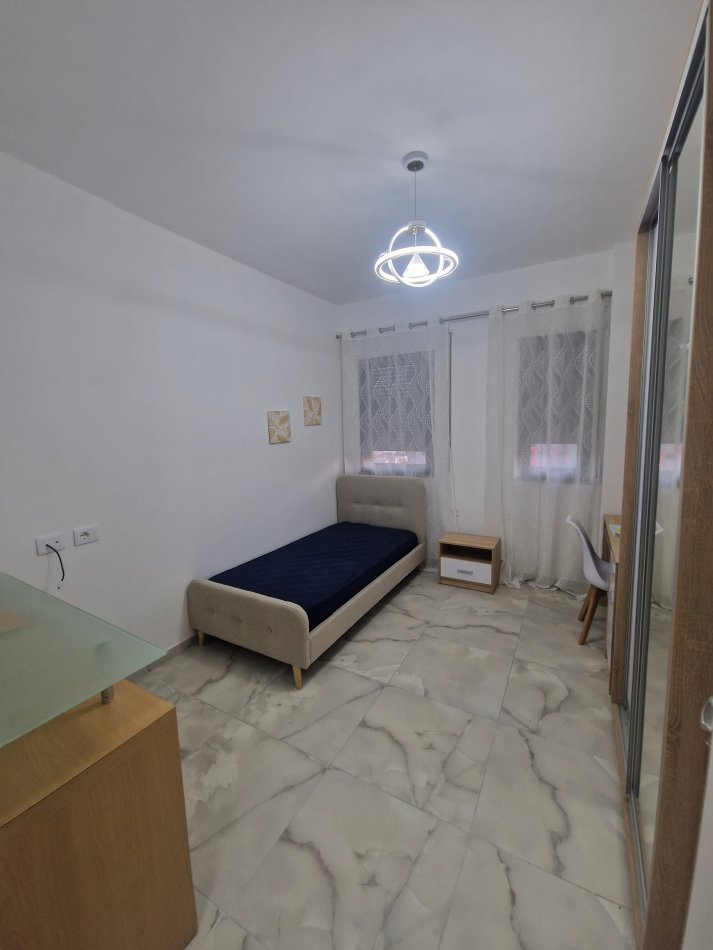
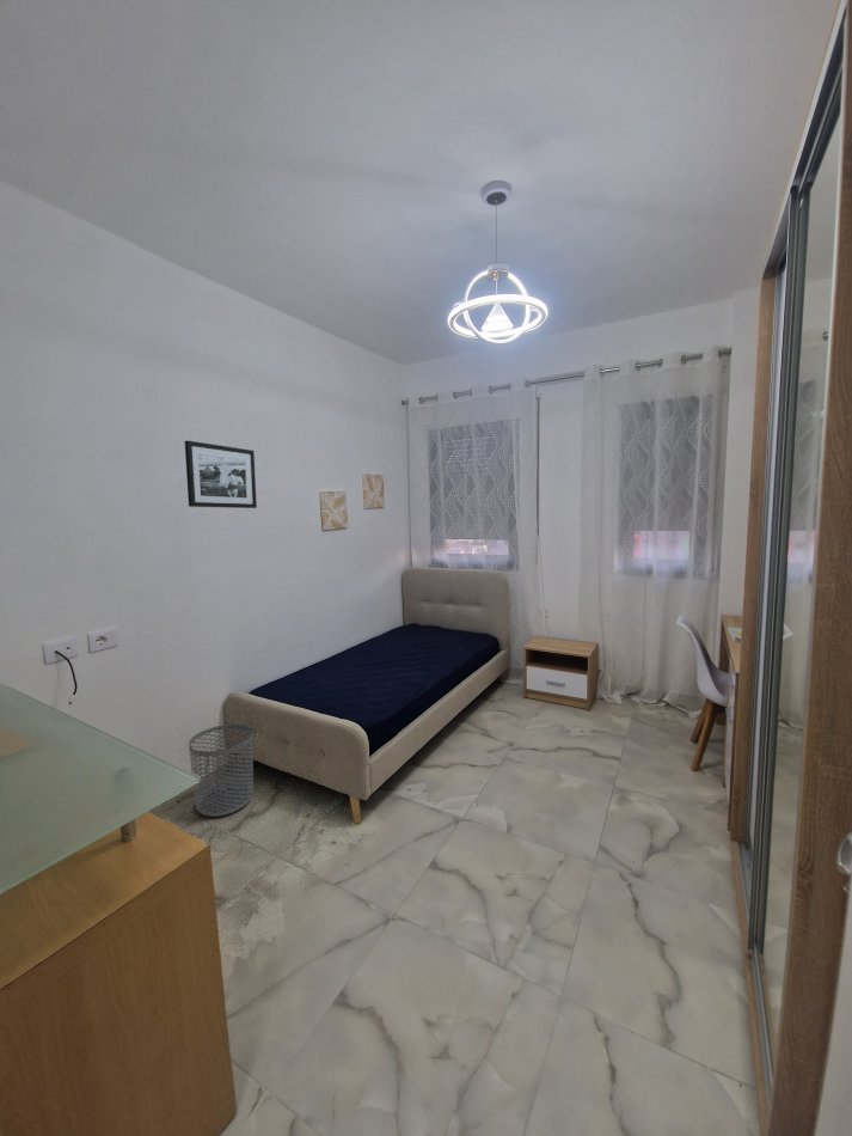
+ waste bin [188,723,255,818]
+ picture frame [184,440,258,509]
